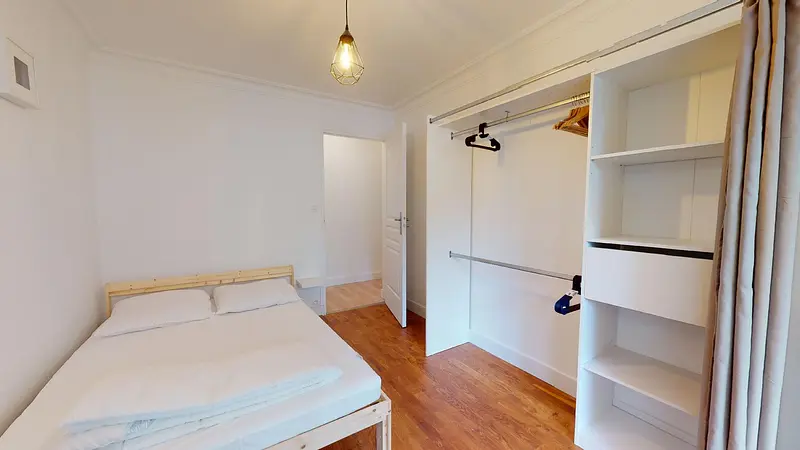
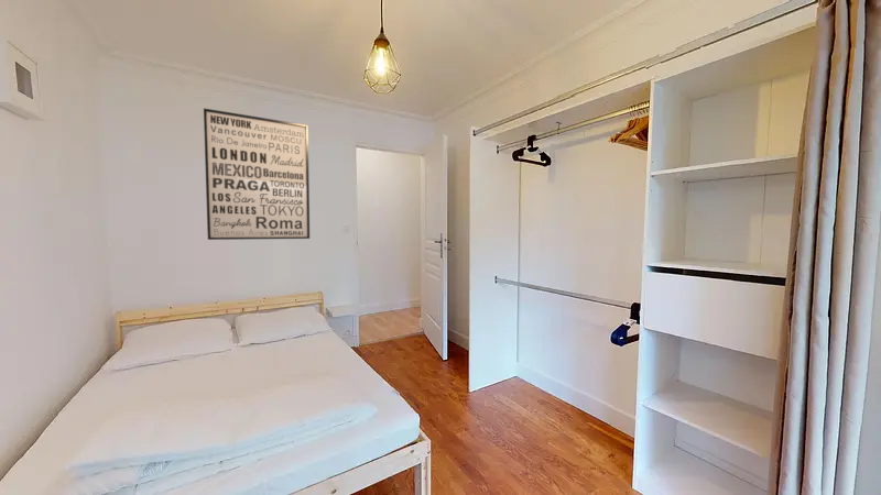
+ wall art [203,107,311,241]
